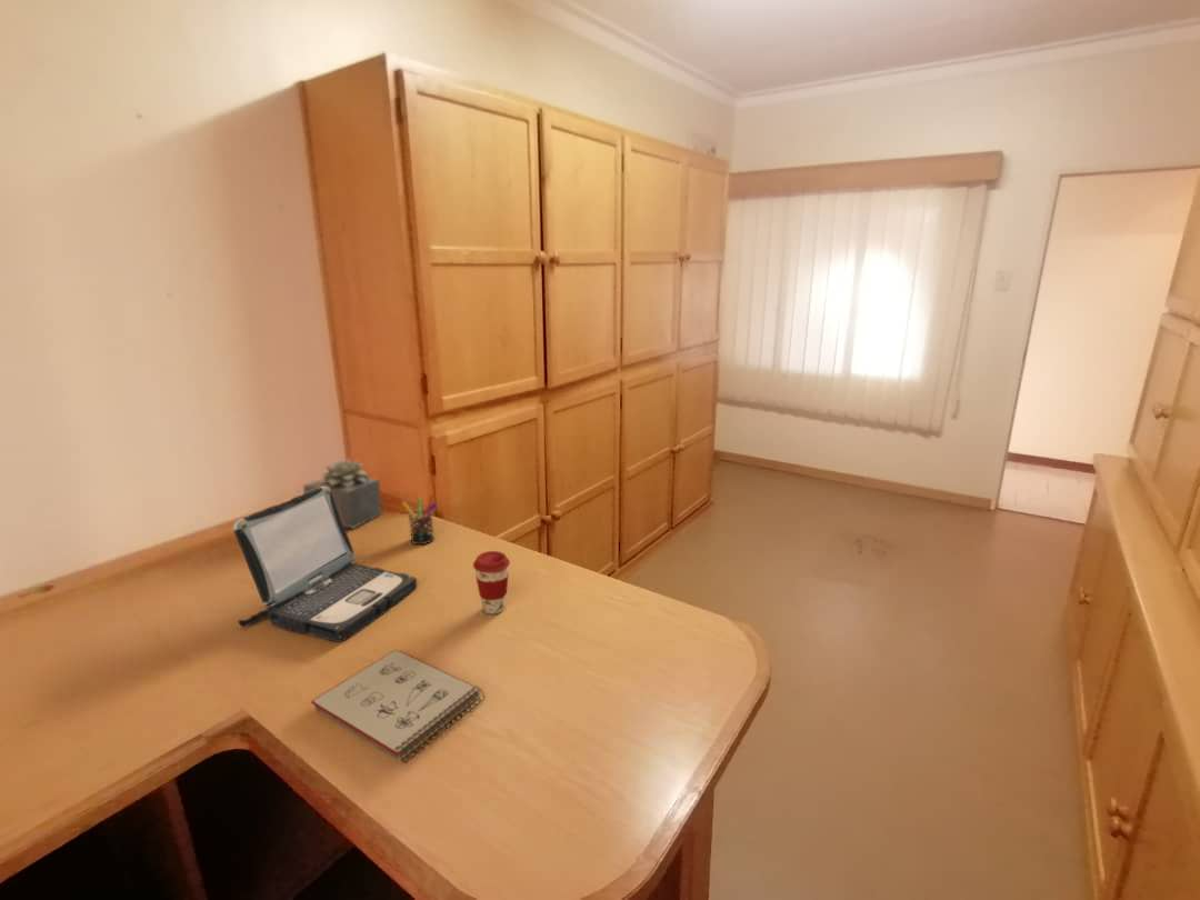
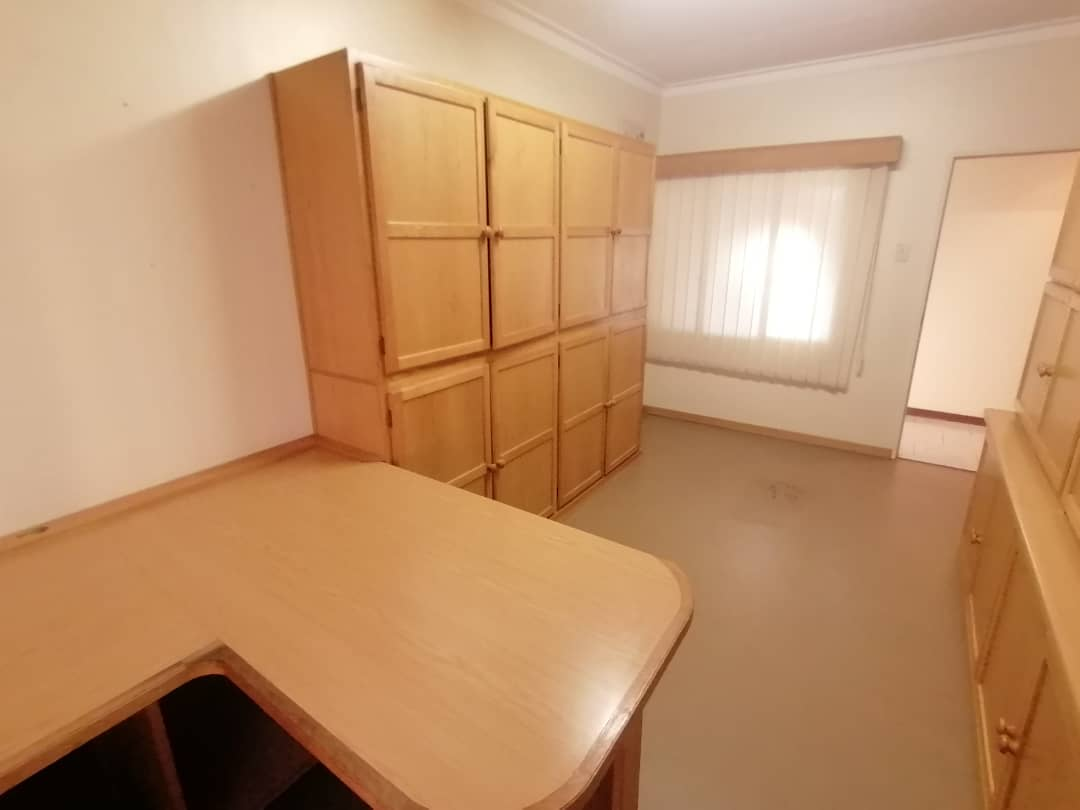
- succulent plant [302,458,382,529]
- laptop [232,487,418,643]
- coffee cup [472,550,511,616]
- notepad [310,649,486,764]
- pen holder [401,493,438,546]
